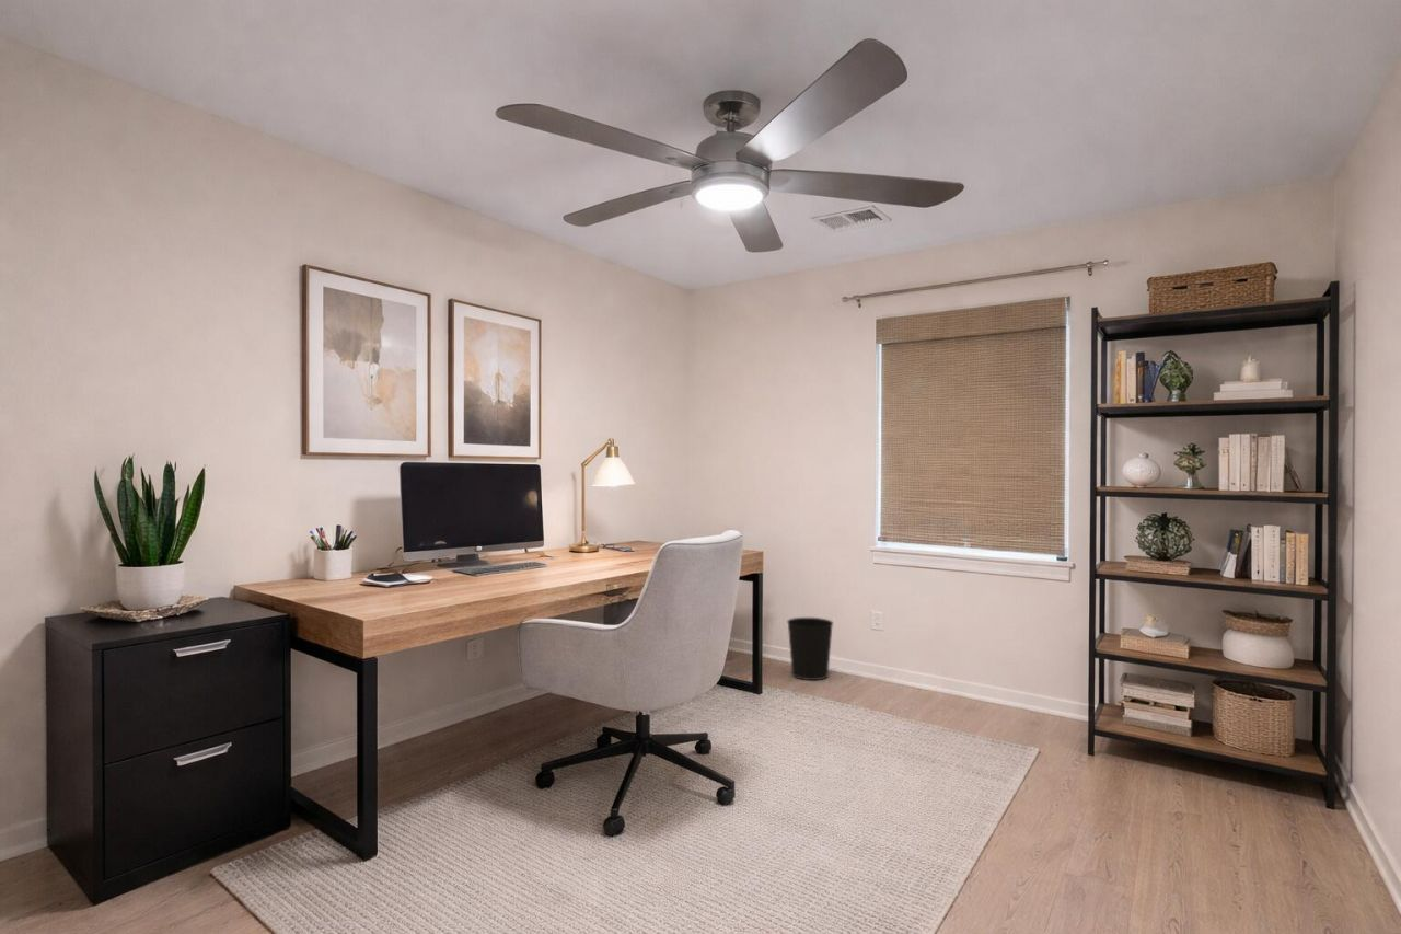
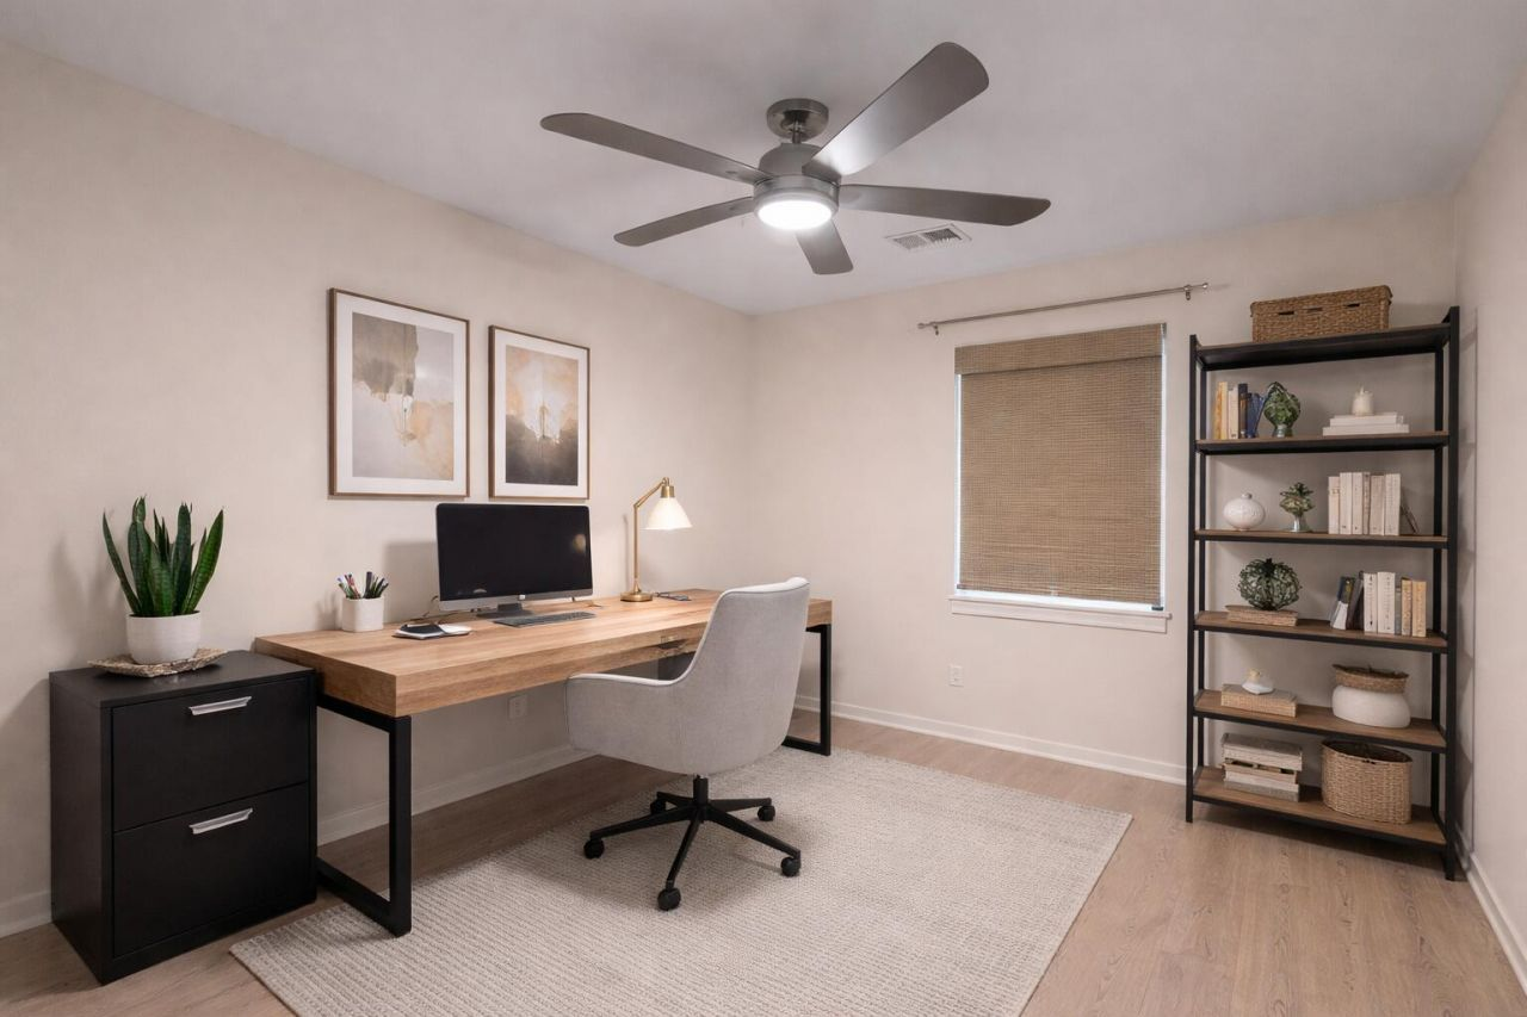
- wastebasket [786,616,834,681]
